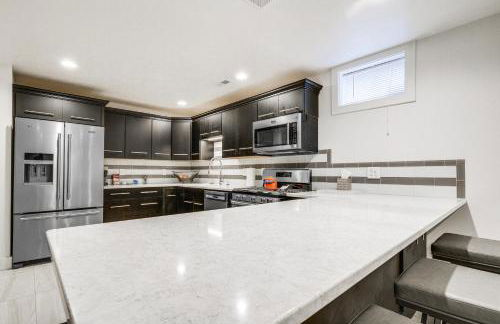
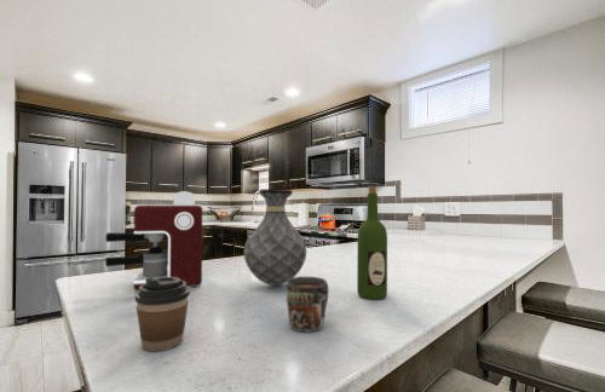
+ wine bottle [356,185,388,301]
+ coffee maker [104,190,203,292]
+ coffee cup [134,277,191,353]
+ vase [242,189,307,287]
+ mug [286,276,330,334]
